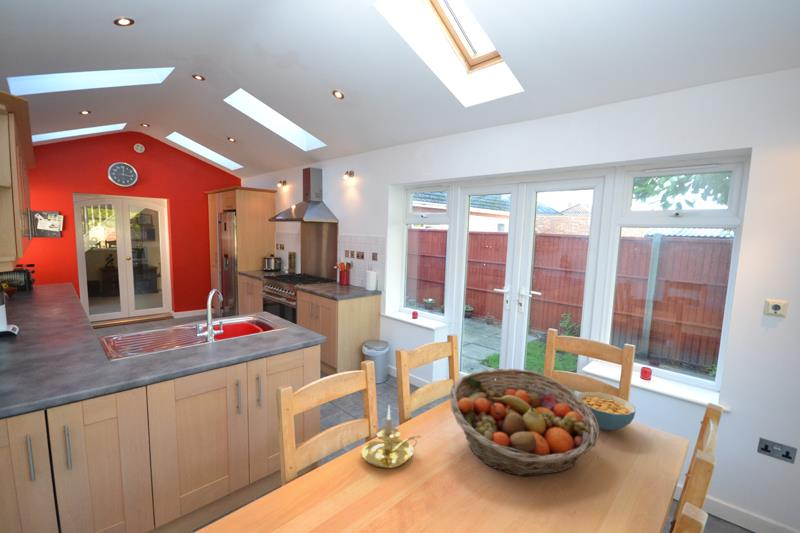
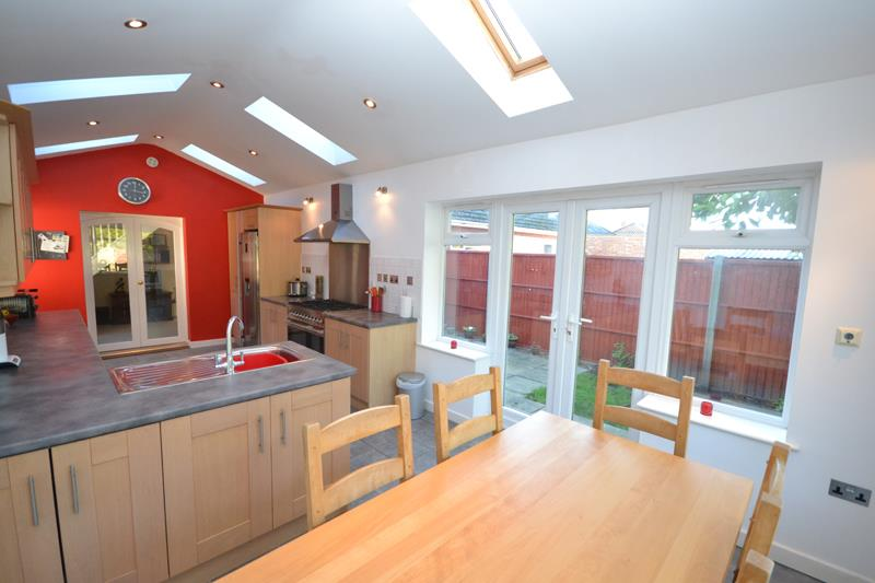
- cereal bowl [577,391,636,431]
- candle holder [360,404,422,469]
- fruit basket [449,367,601,477]
